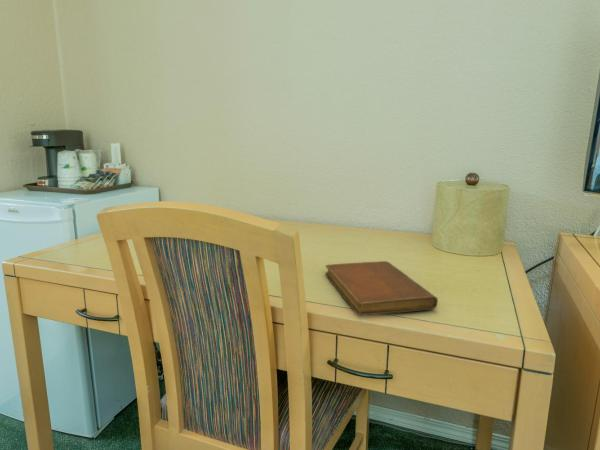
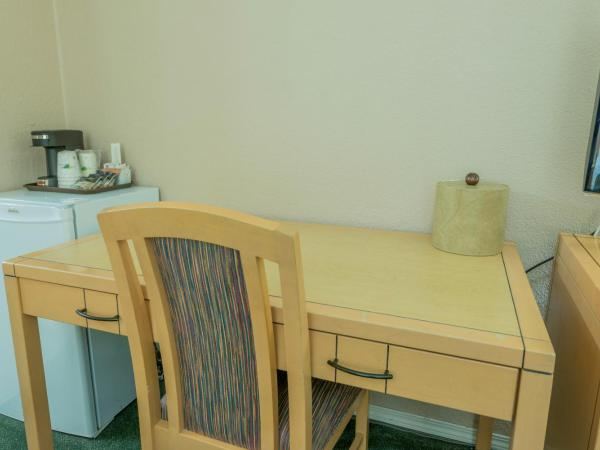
- notebook [324,260,439,317]
